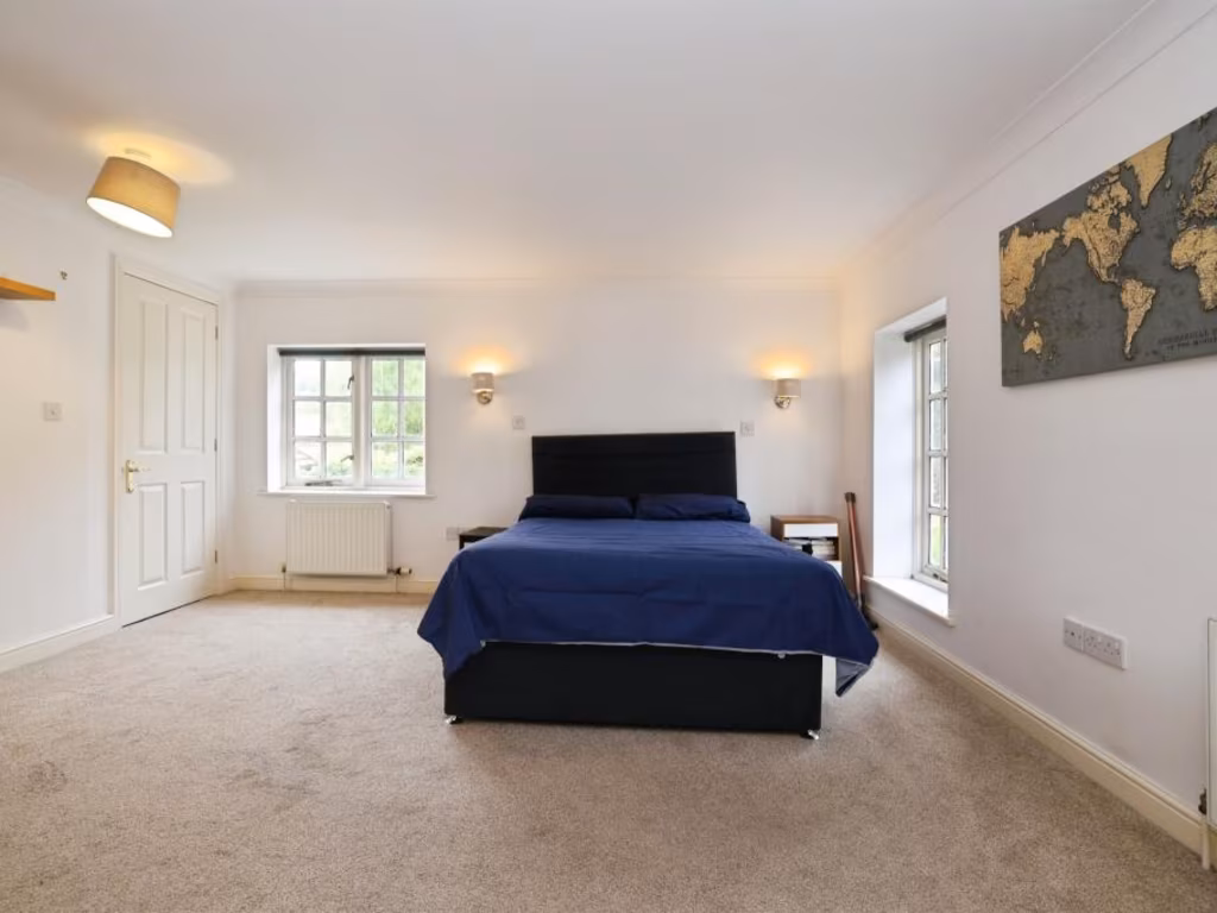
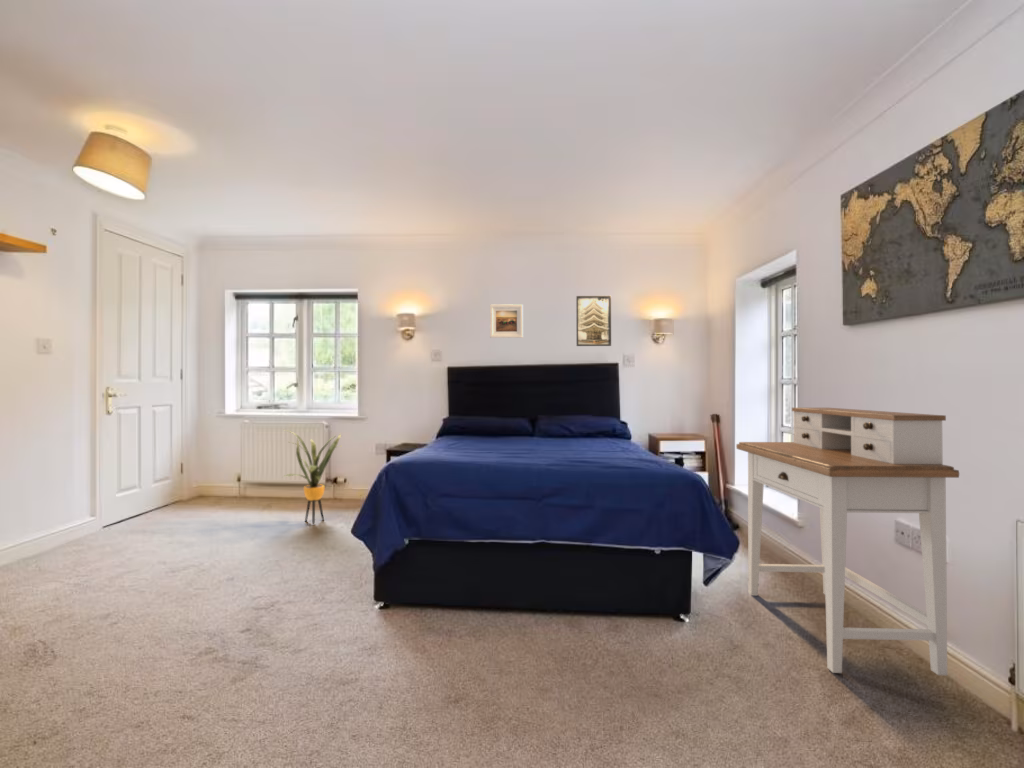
+ desk [735,407,960,676]
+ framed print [575,295,612,347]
+ house plant [282,429,342,525]
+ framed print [489,303,524,339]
